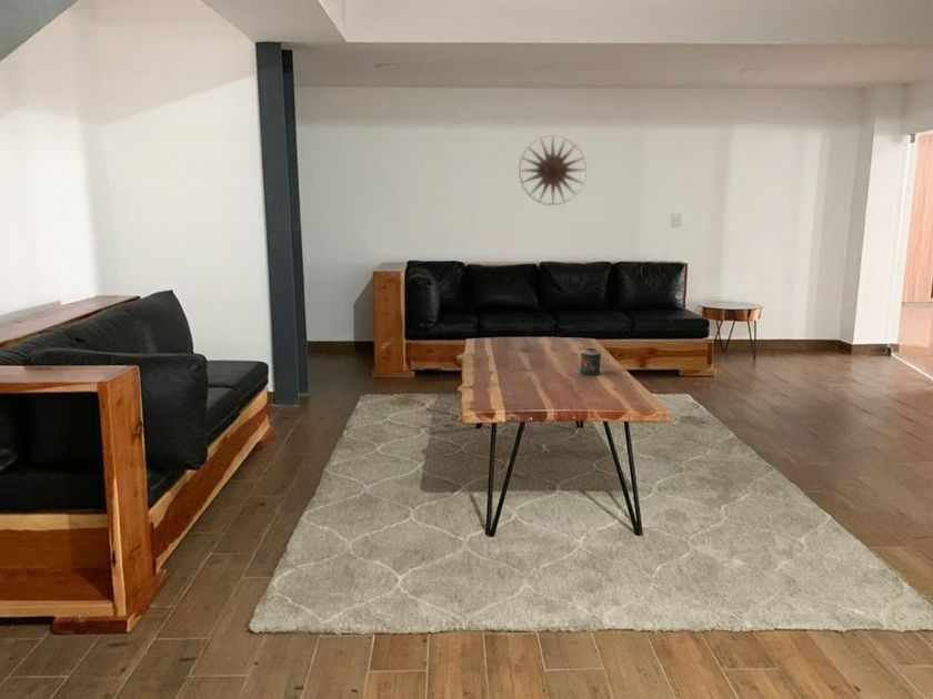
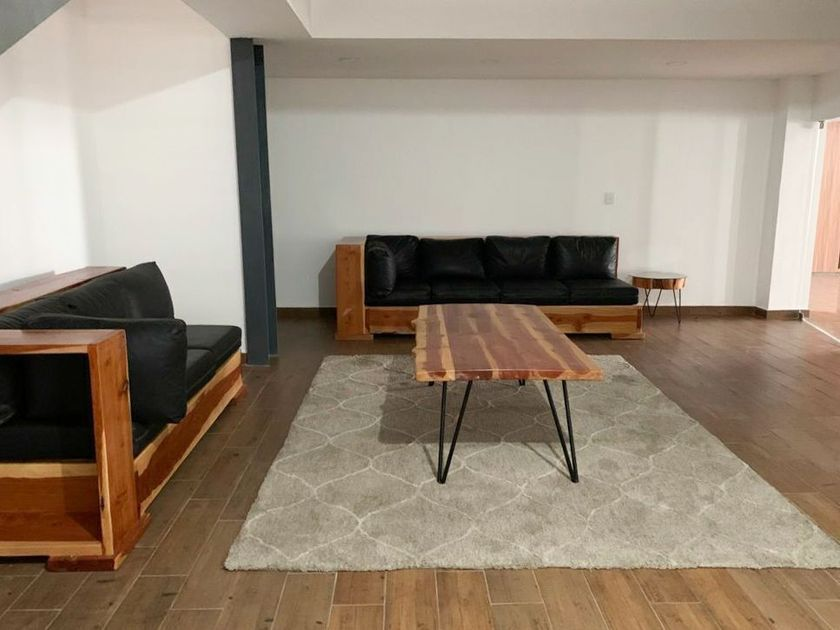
- candle [573,347,602,376]
- wall art [518,135,588,206]
